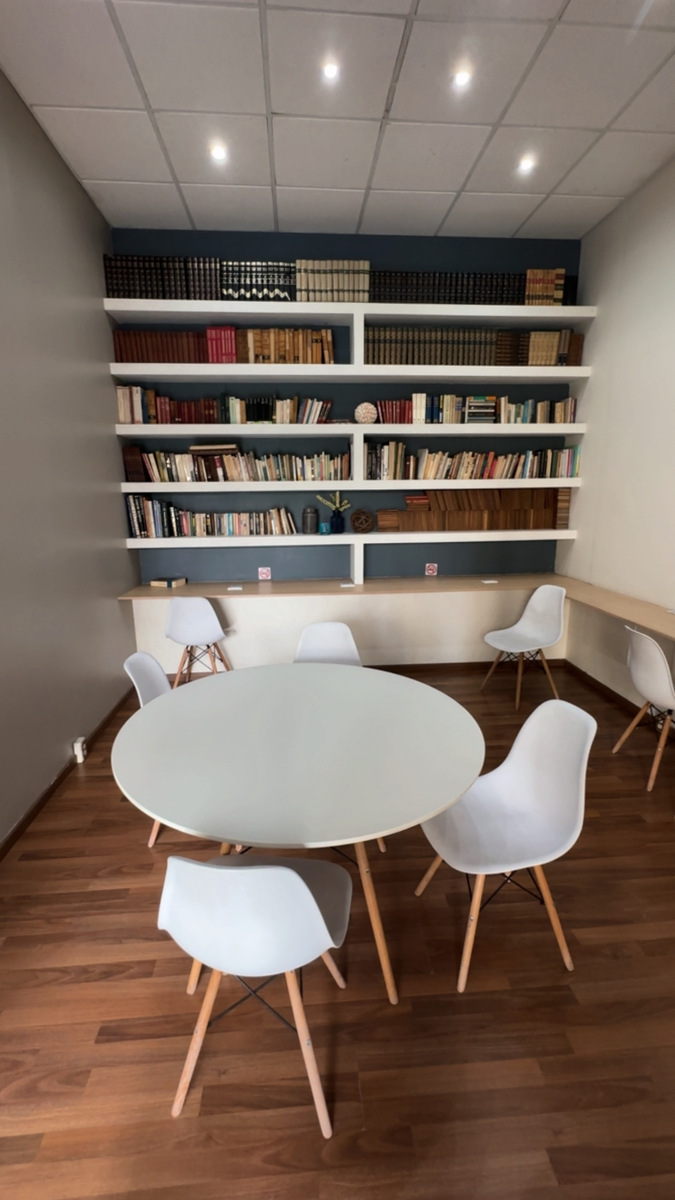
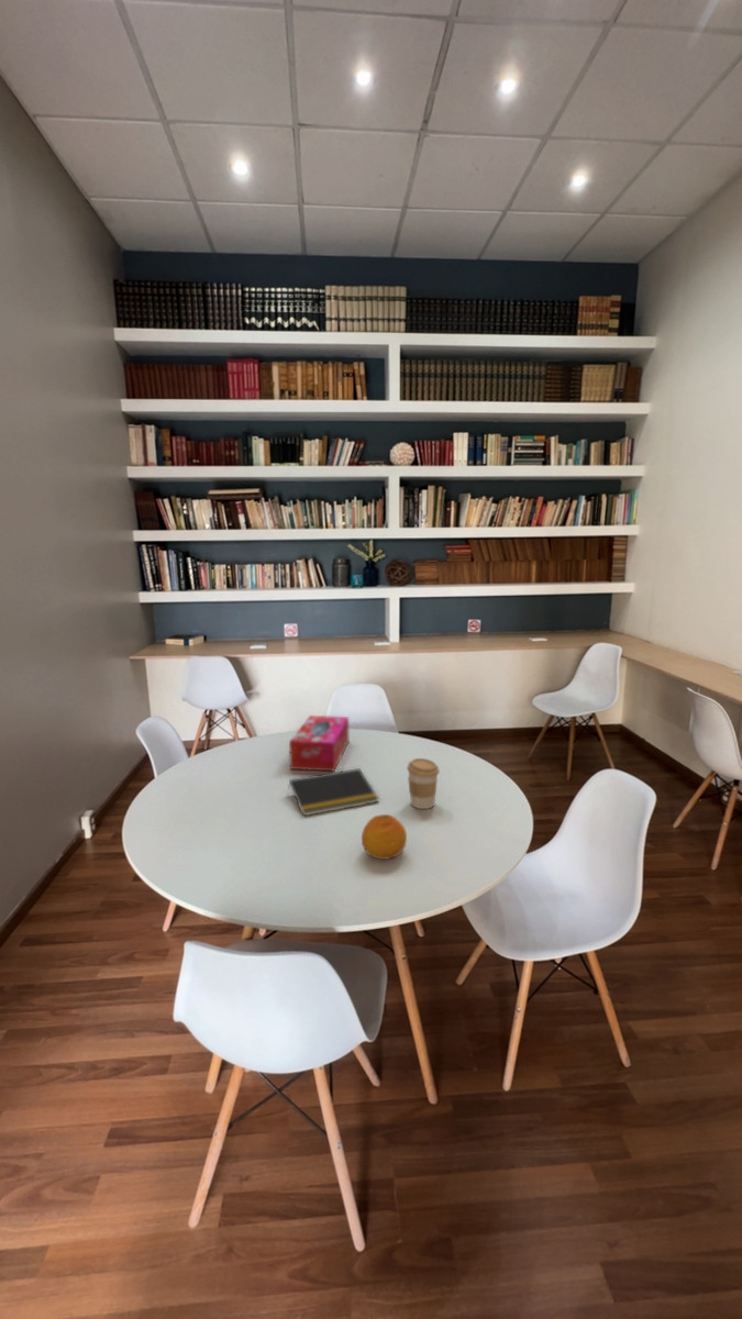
+ tissue box [288,714,350,773]
+ coffee cup [406,757,441,810]
+ notepad [287,767,380,817]
+ fruit [361,813,408,861]
